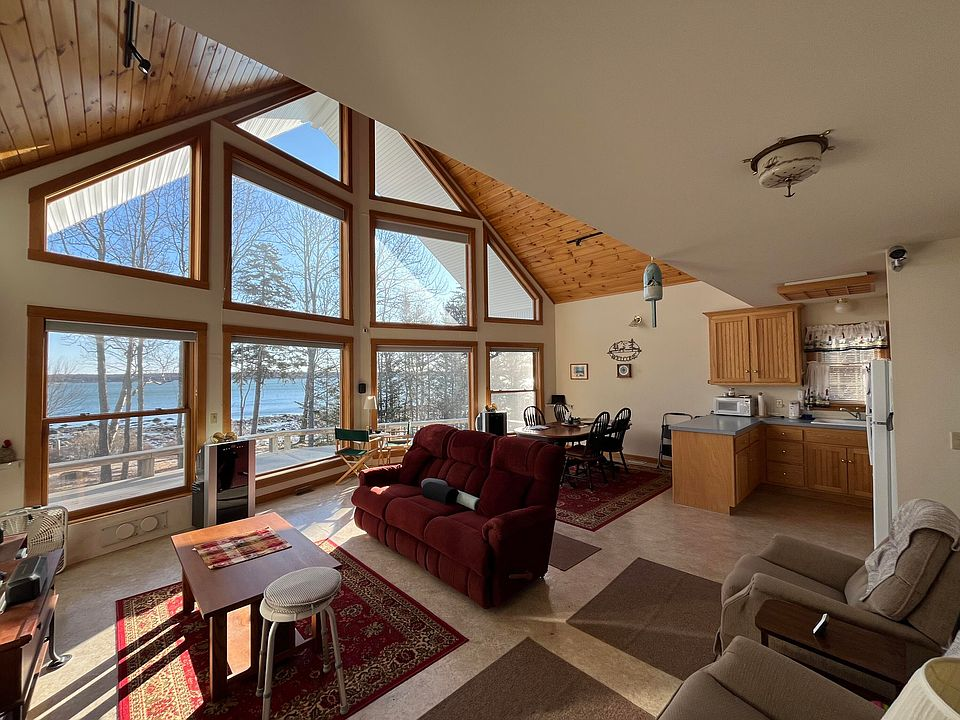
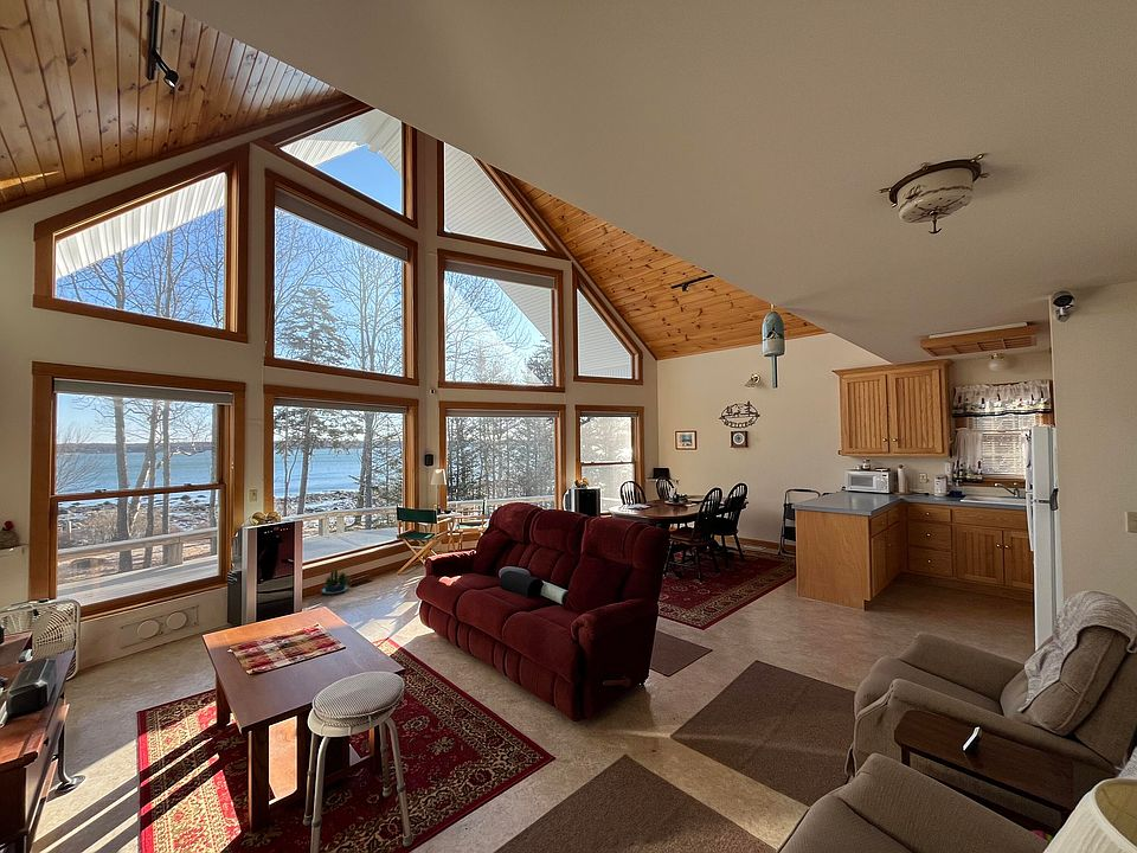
+ potted plant [321,569,351,595]
